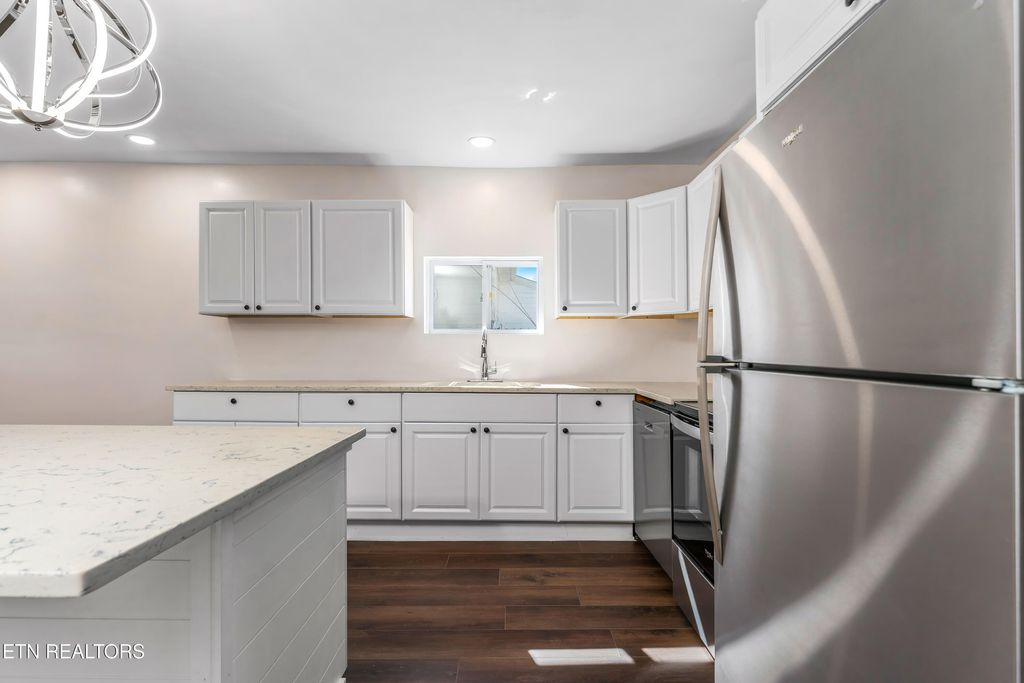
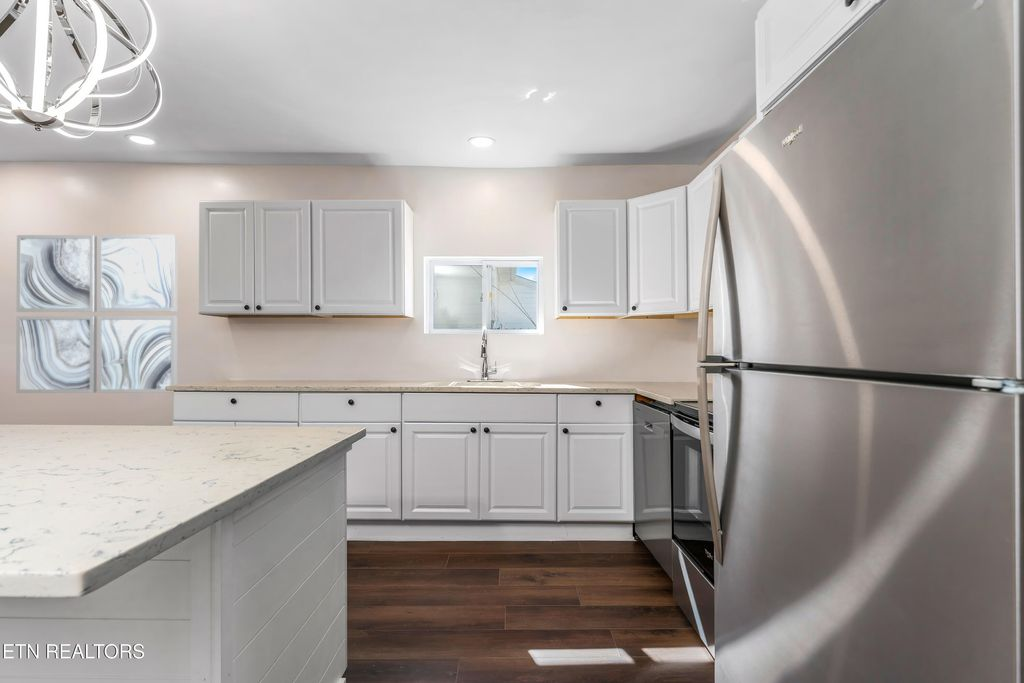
+ wall art [15,234,178,394]
